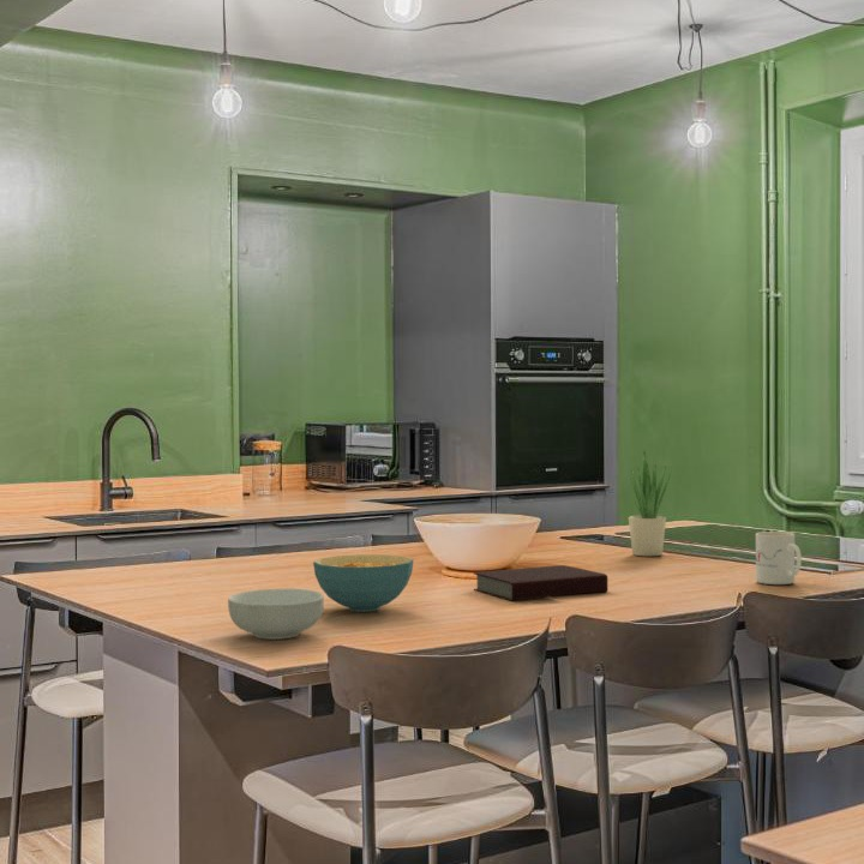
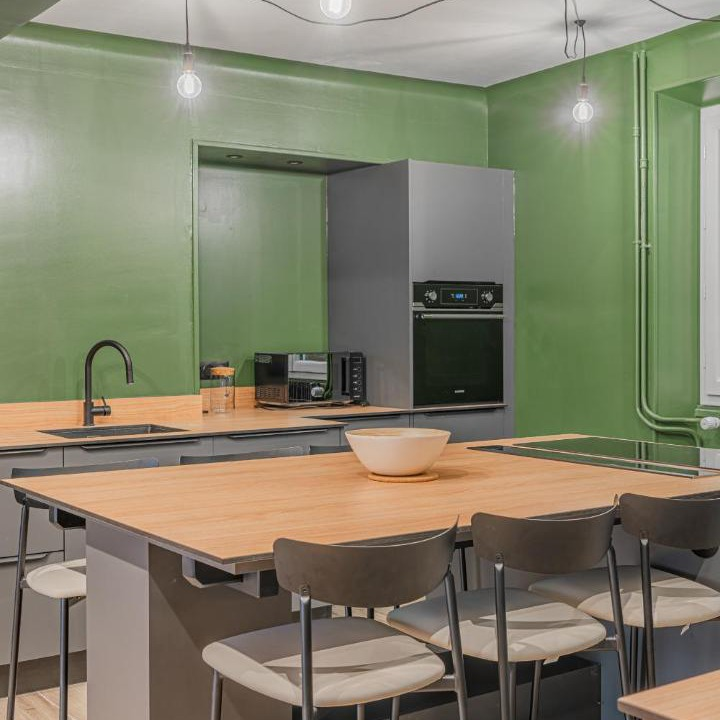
- potted plant [628,450,673,557]
- cereal bowl [227,587,325,641]
- cereal bowl [312,553,415,613]
- book [473,564,608,601]
- mug [755,530,803,586]
